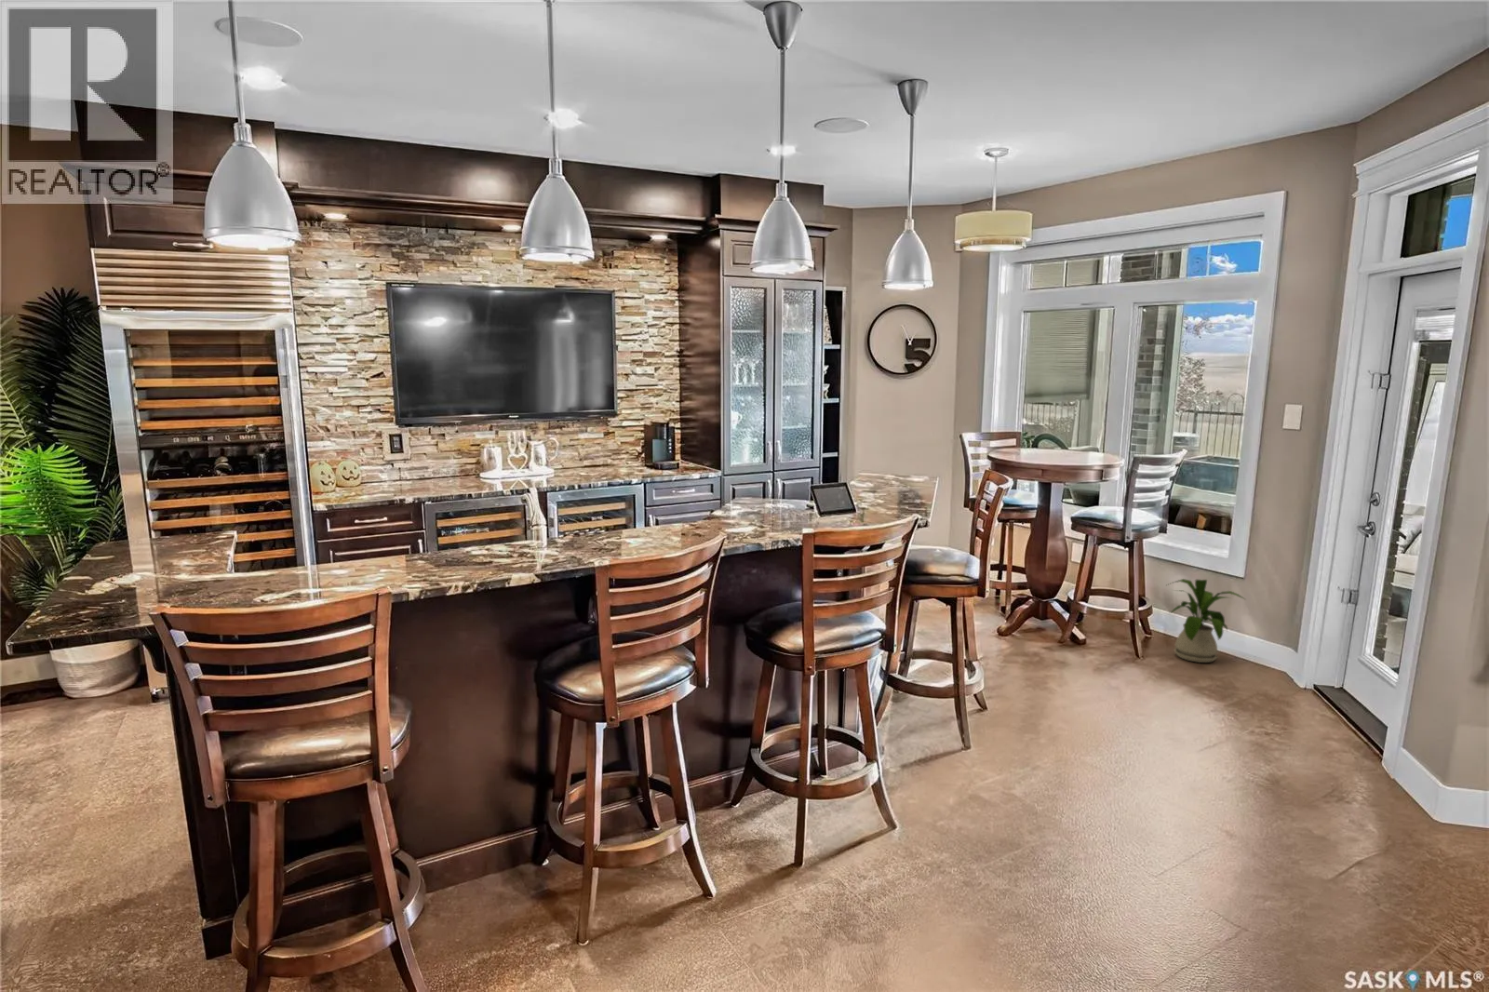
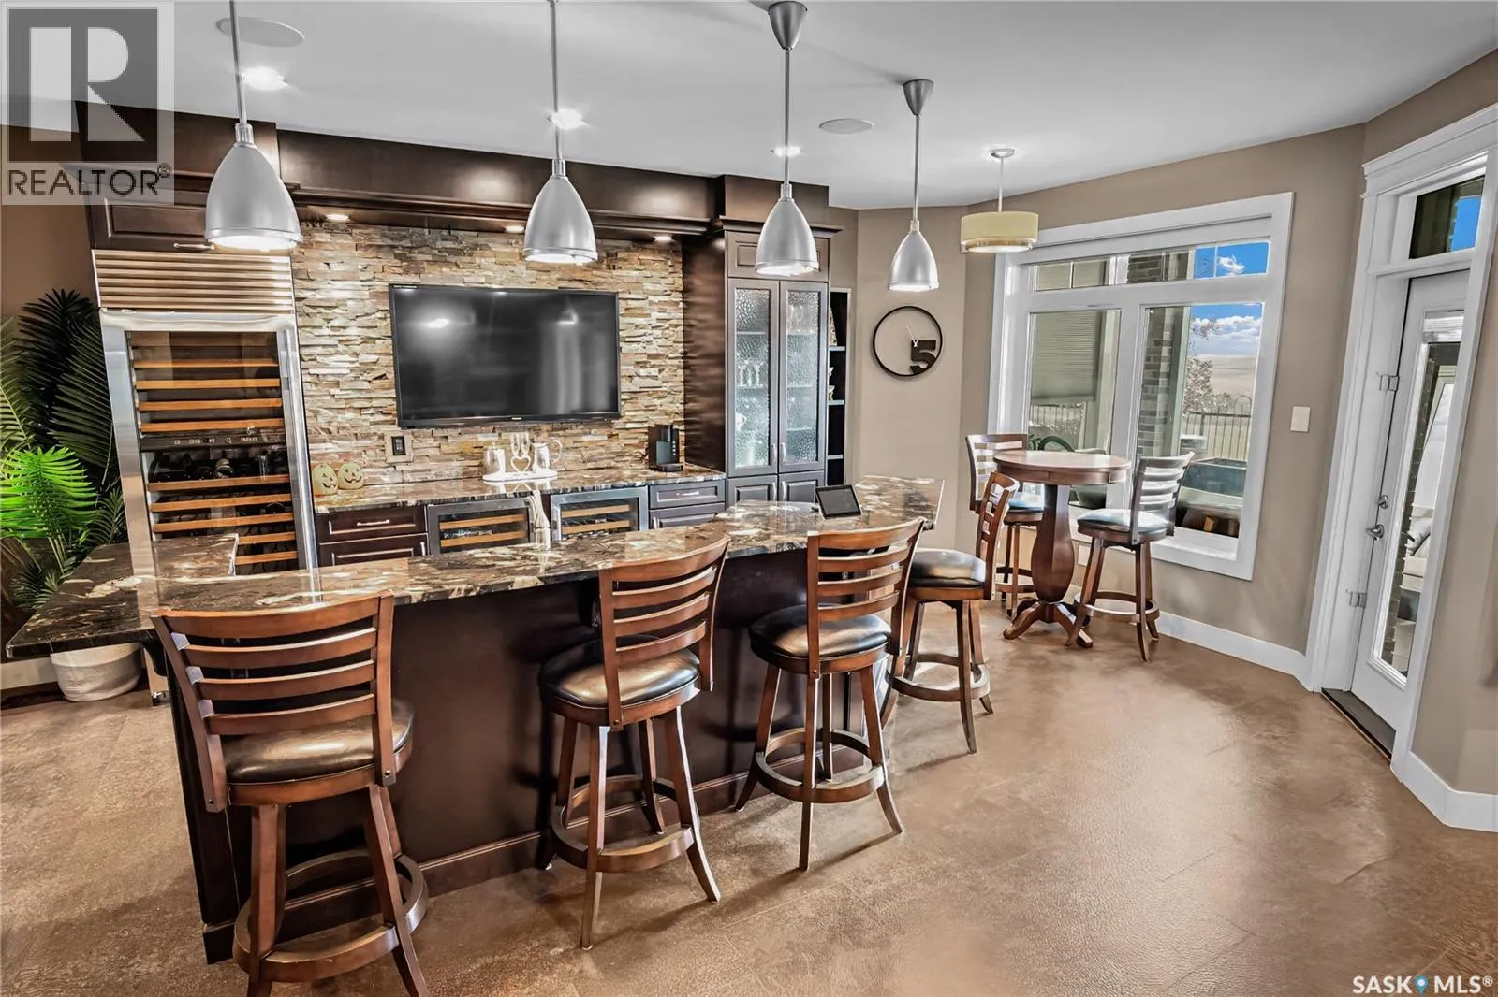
- house plant [1166,578,1247,663]
